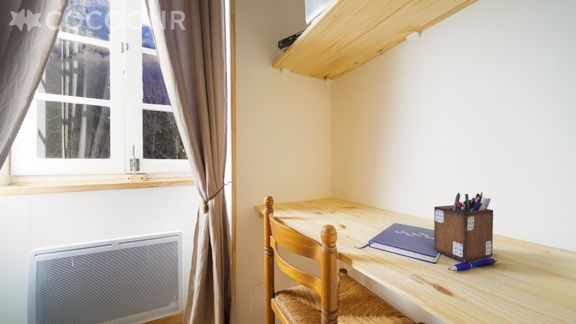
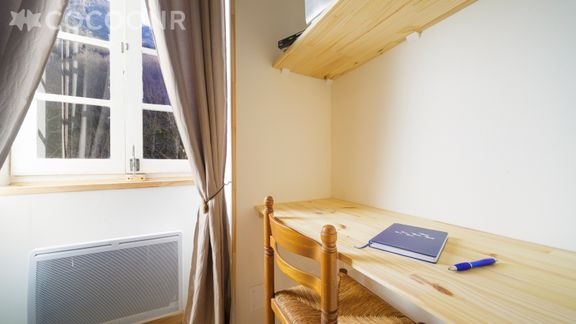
- desk organizer [433,191,494,263]
